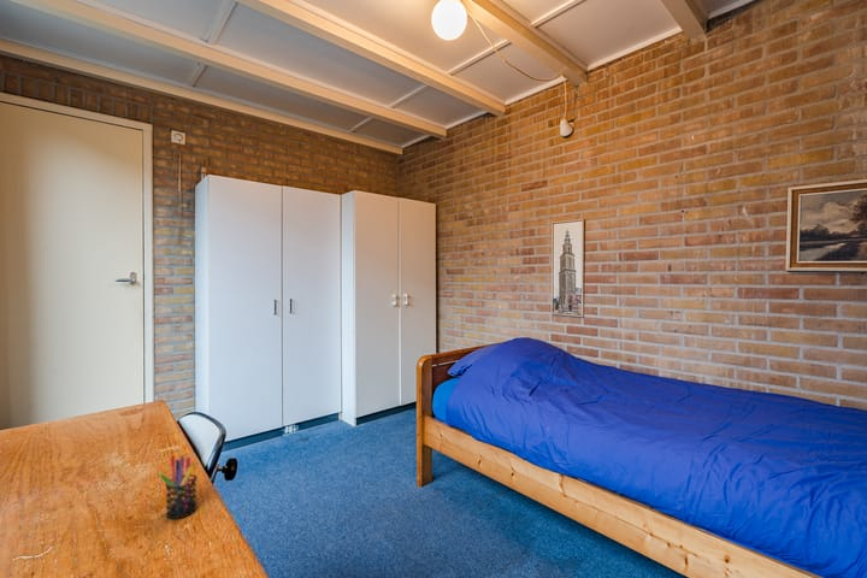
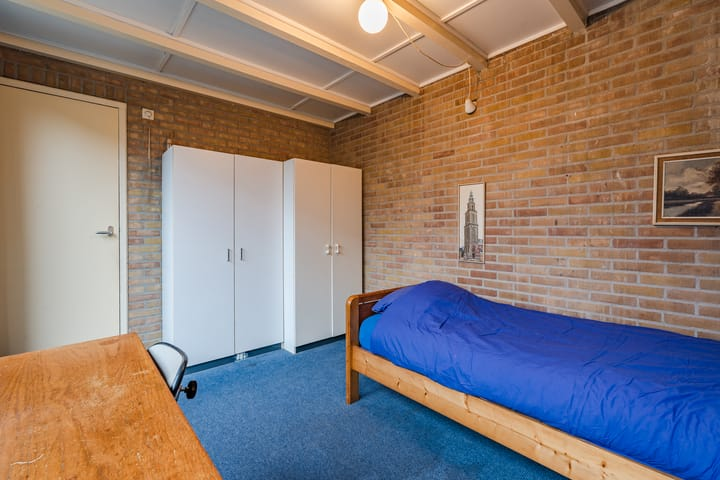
- pen holder [159,454,199,520]
